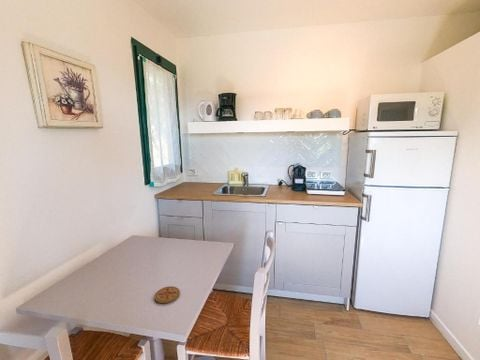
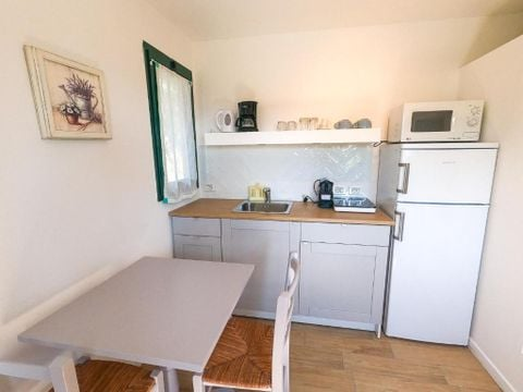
- coaster [154,285,181,304]
